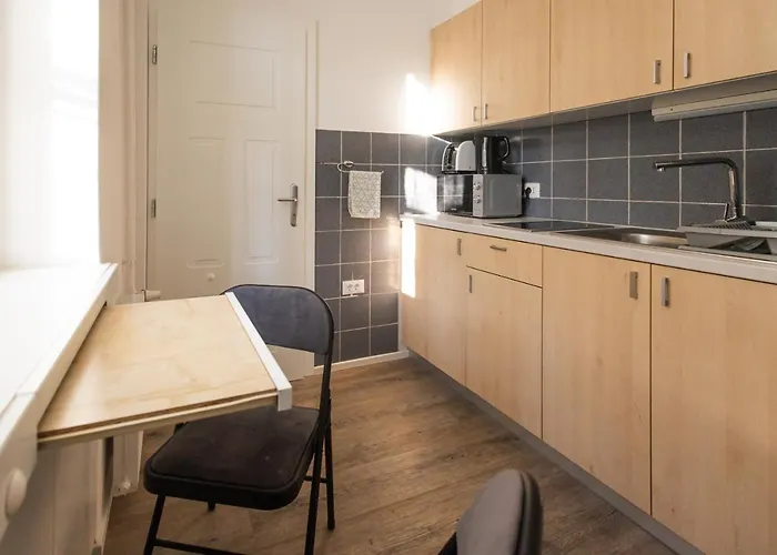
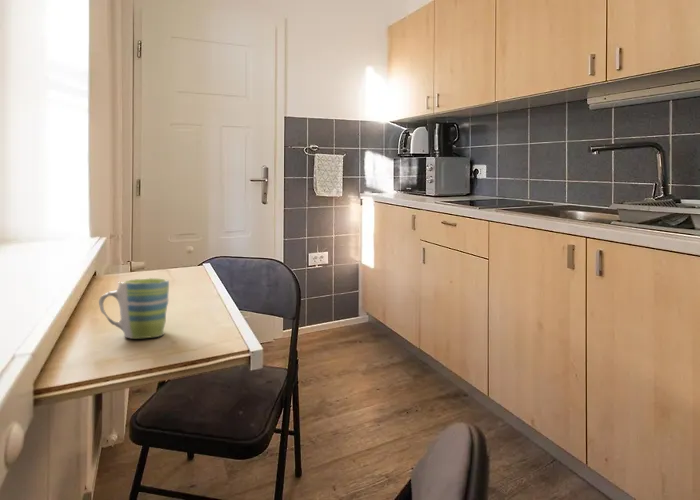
+ mug [98,277,170,340]
